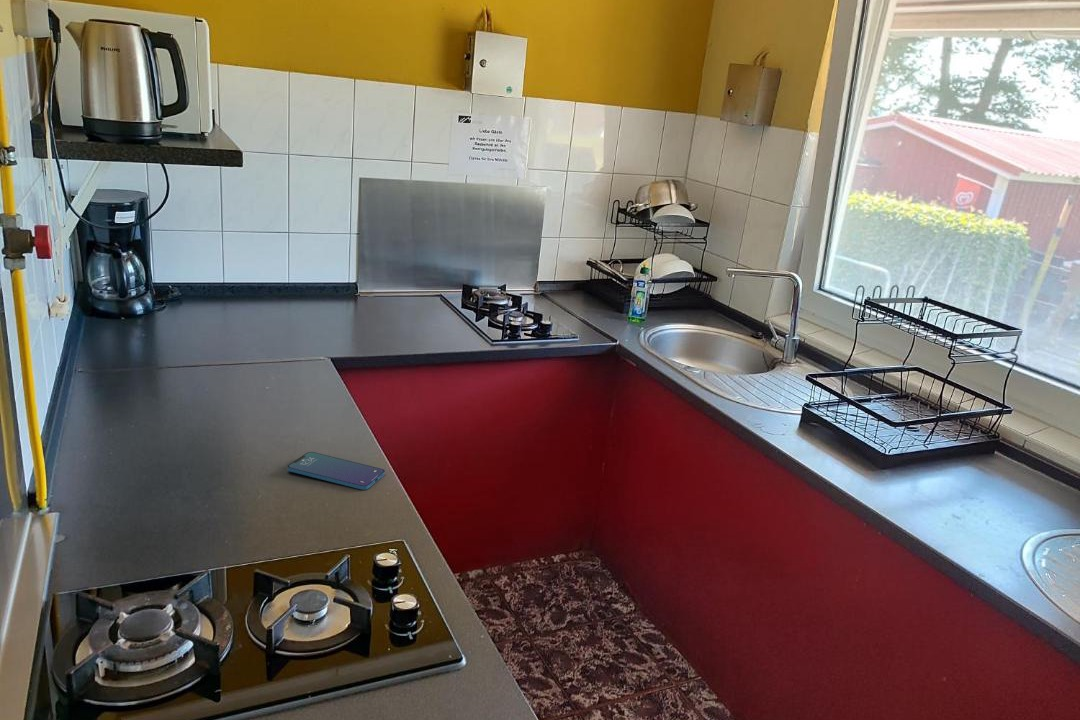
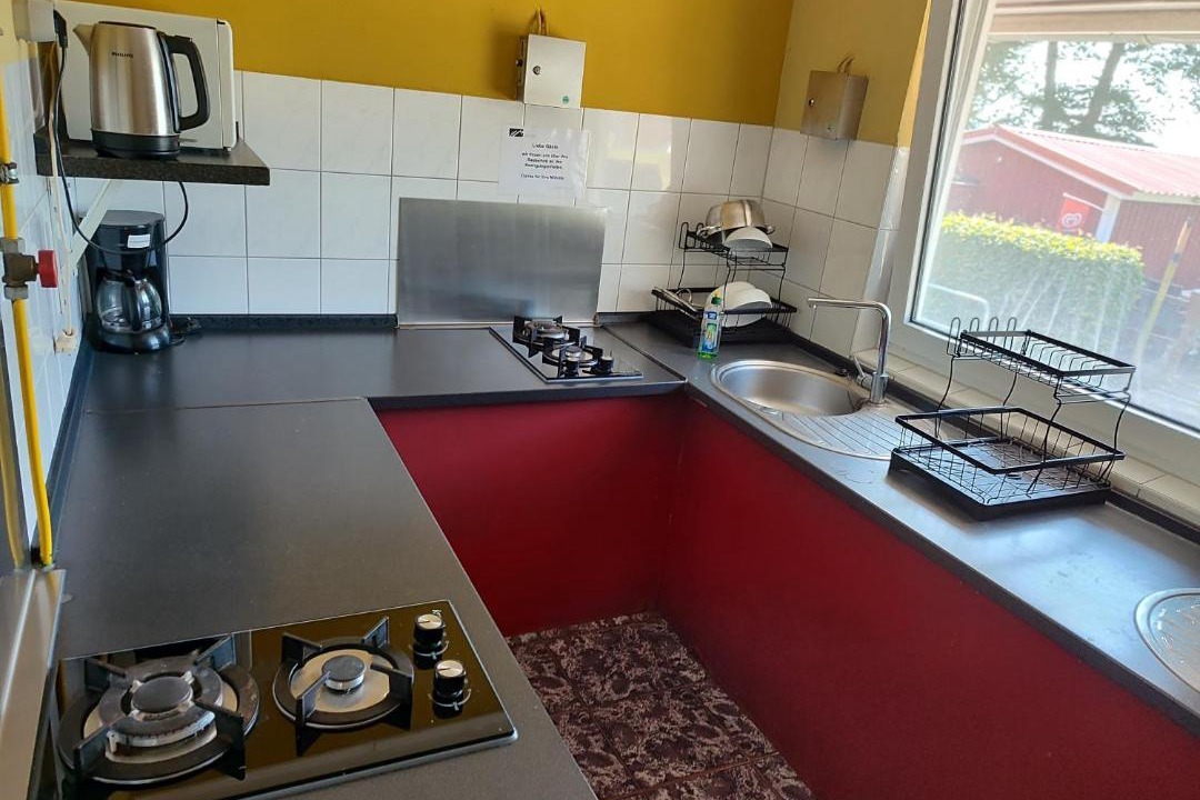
- smartphone [287,451,386,491]
